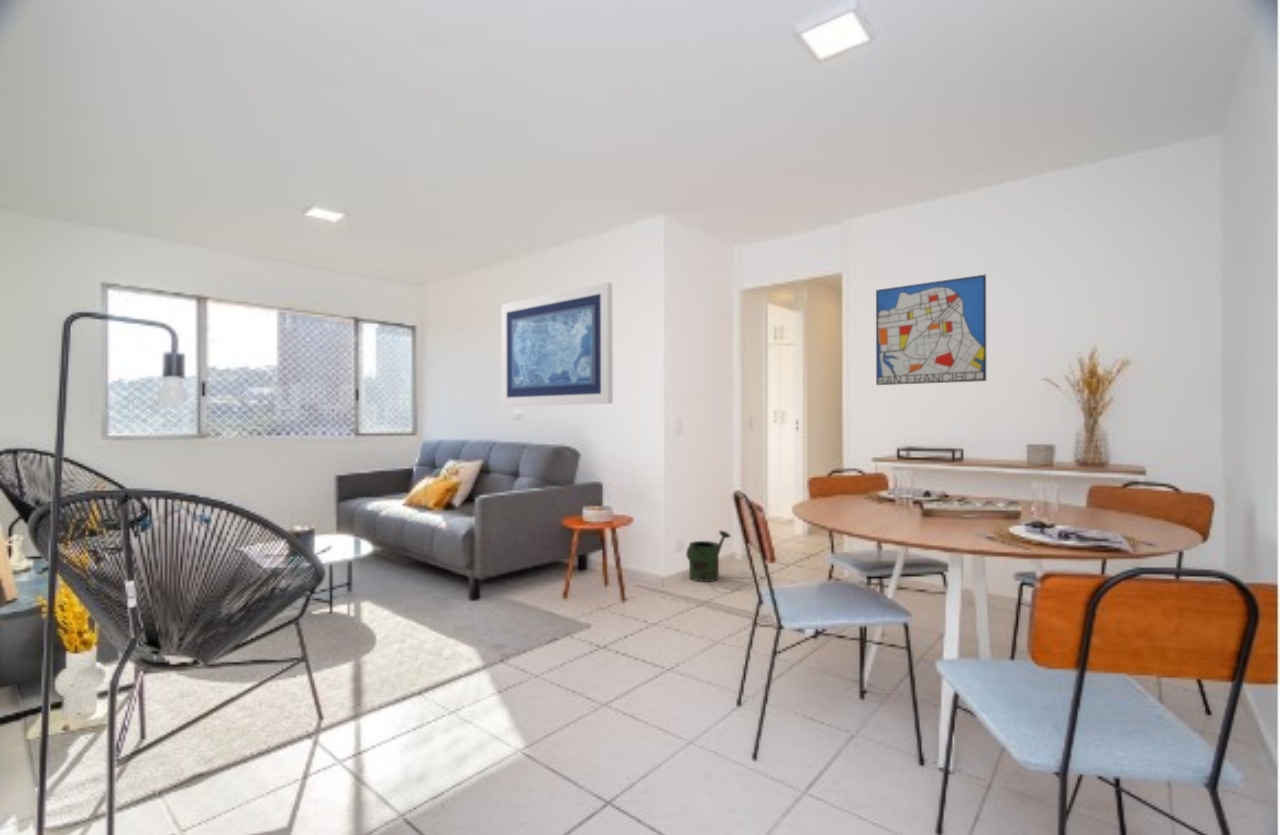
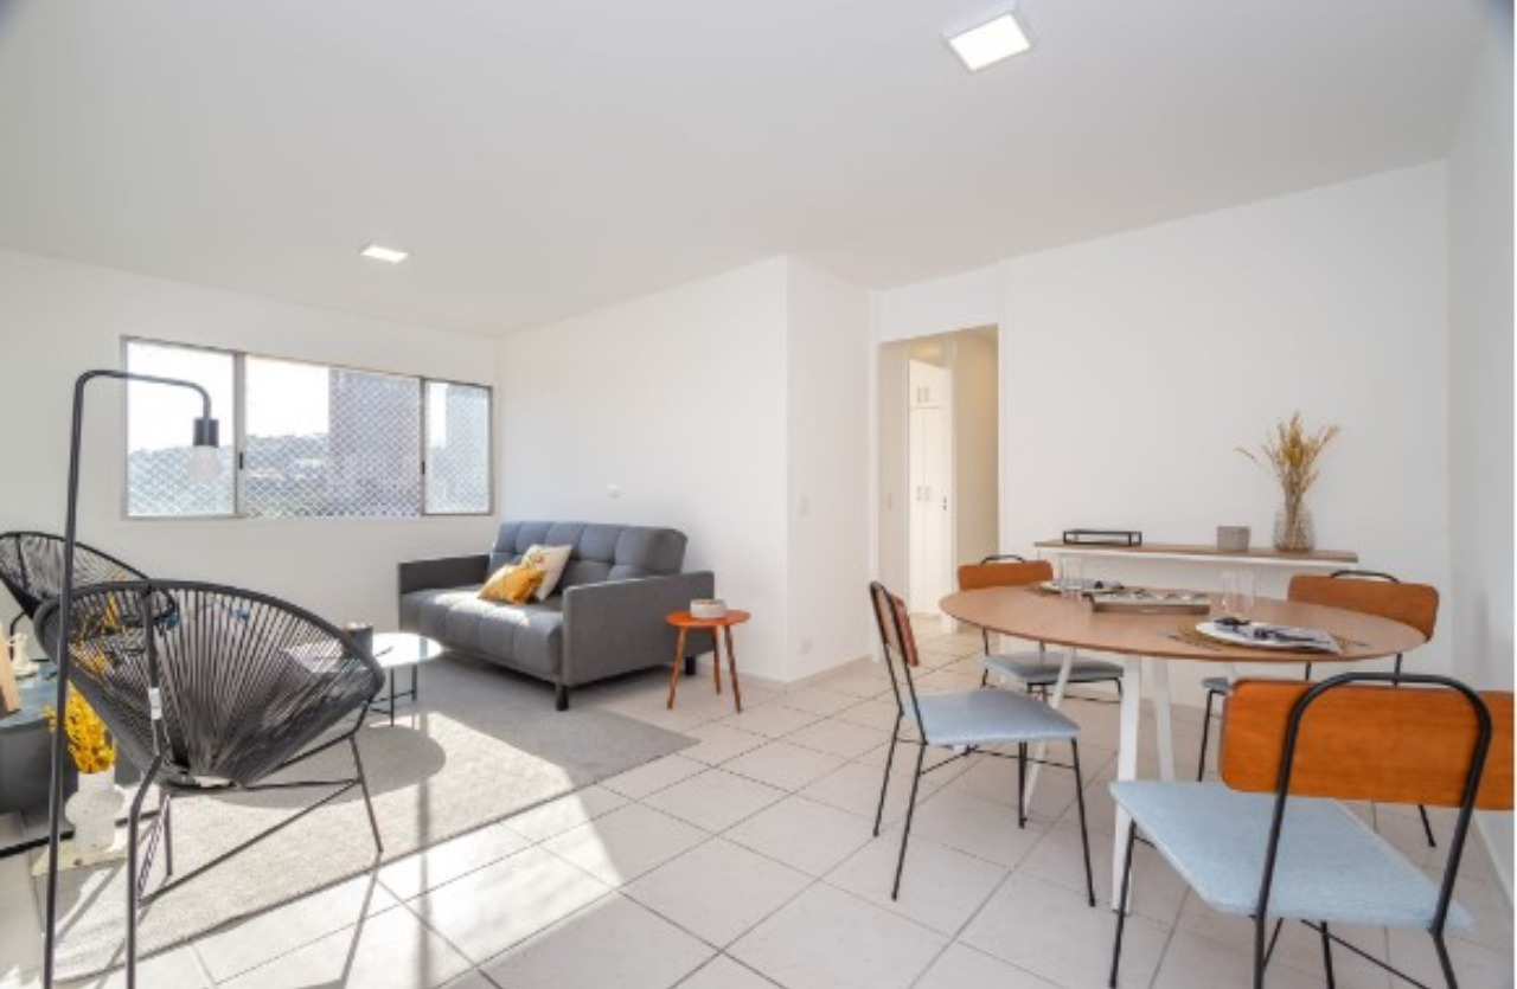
- watering can [685,530,731,583]
- wall art [875,274,987,386]
- wall art [500,281,614,407]
